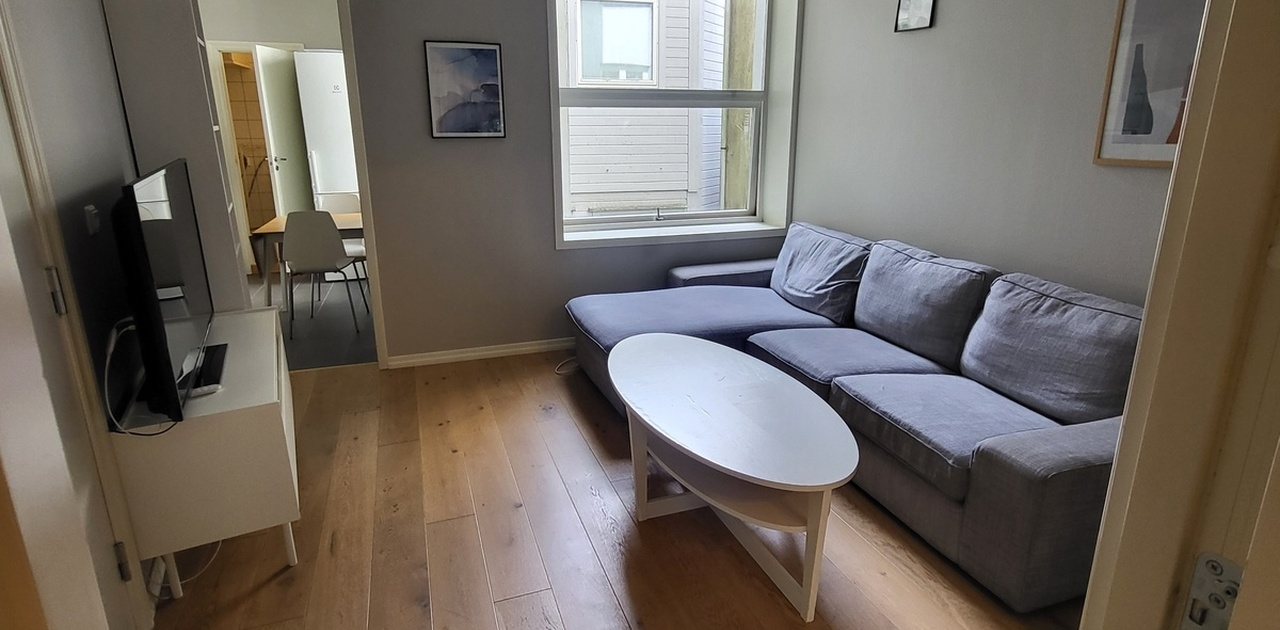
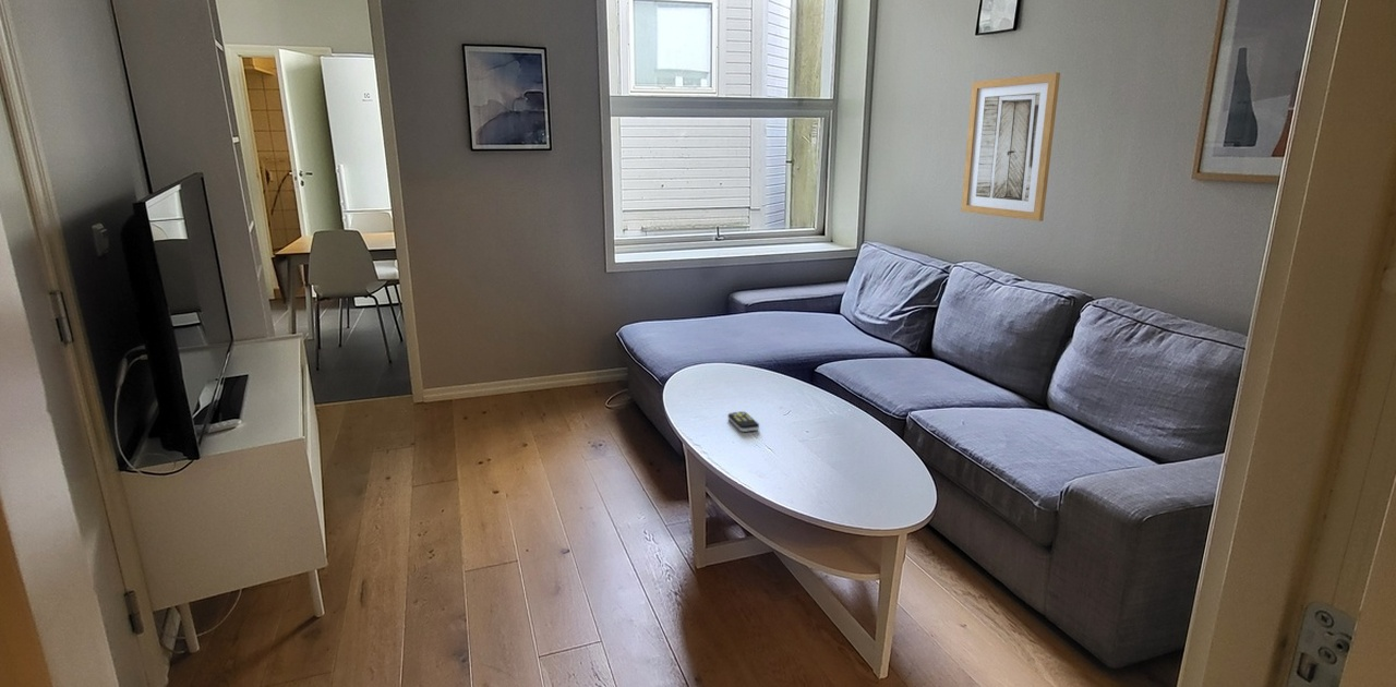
+ wall art [960,72,1061,222]
+ remote control [726,410,760,433]
